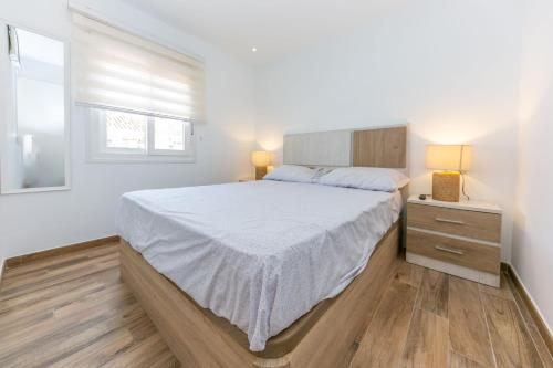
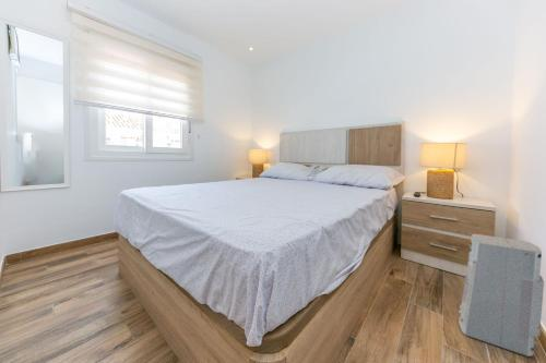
+ air purifier [458,233,545,358]
